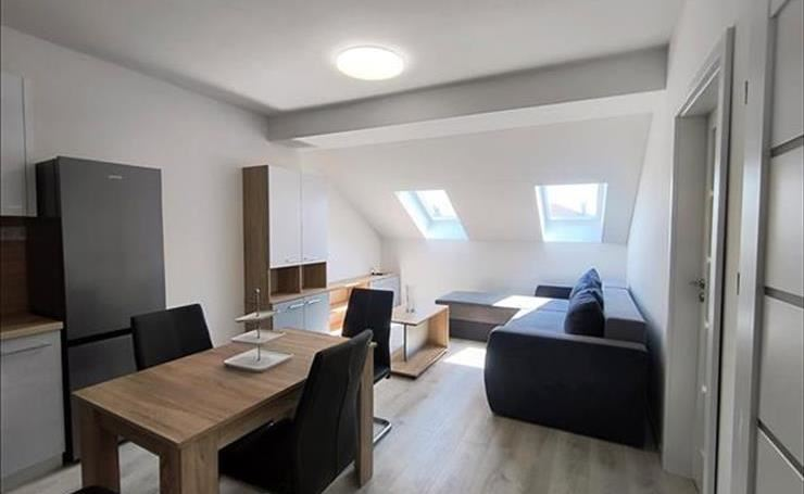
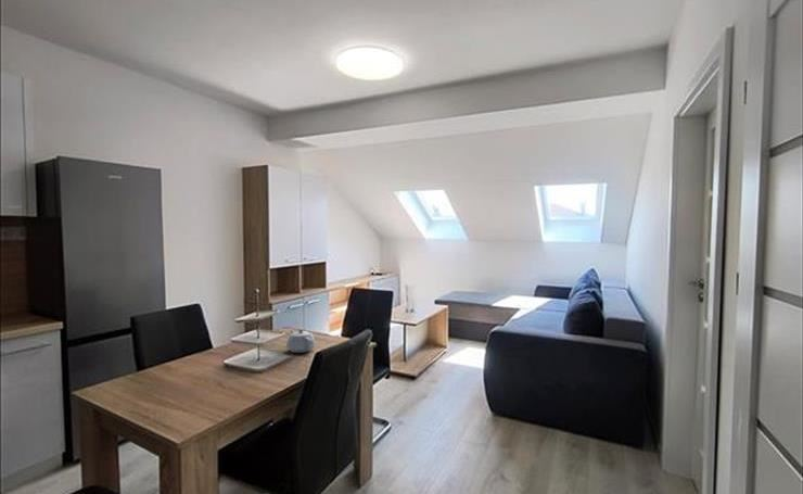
+ teapot [285,328,316,354]
